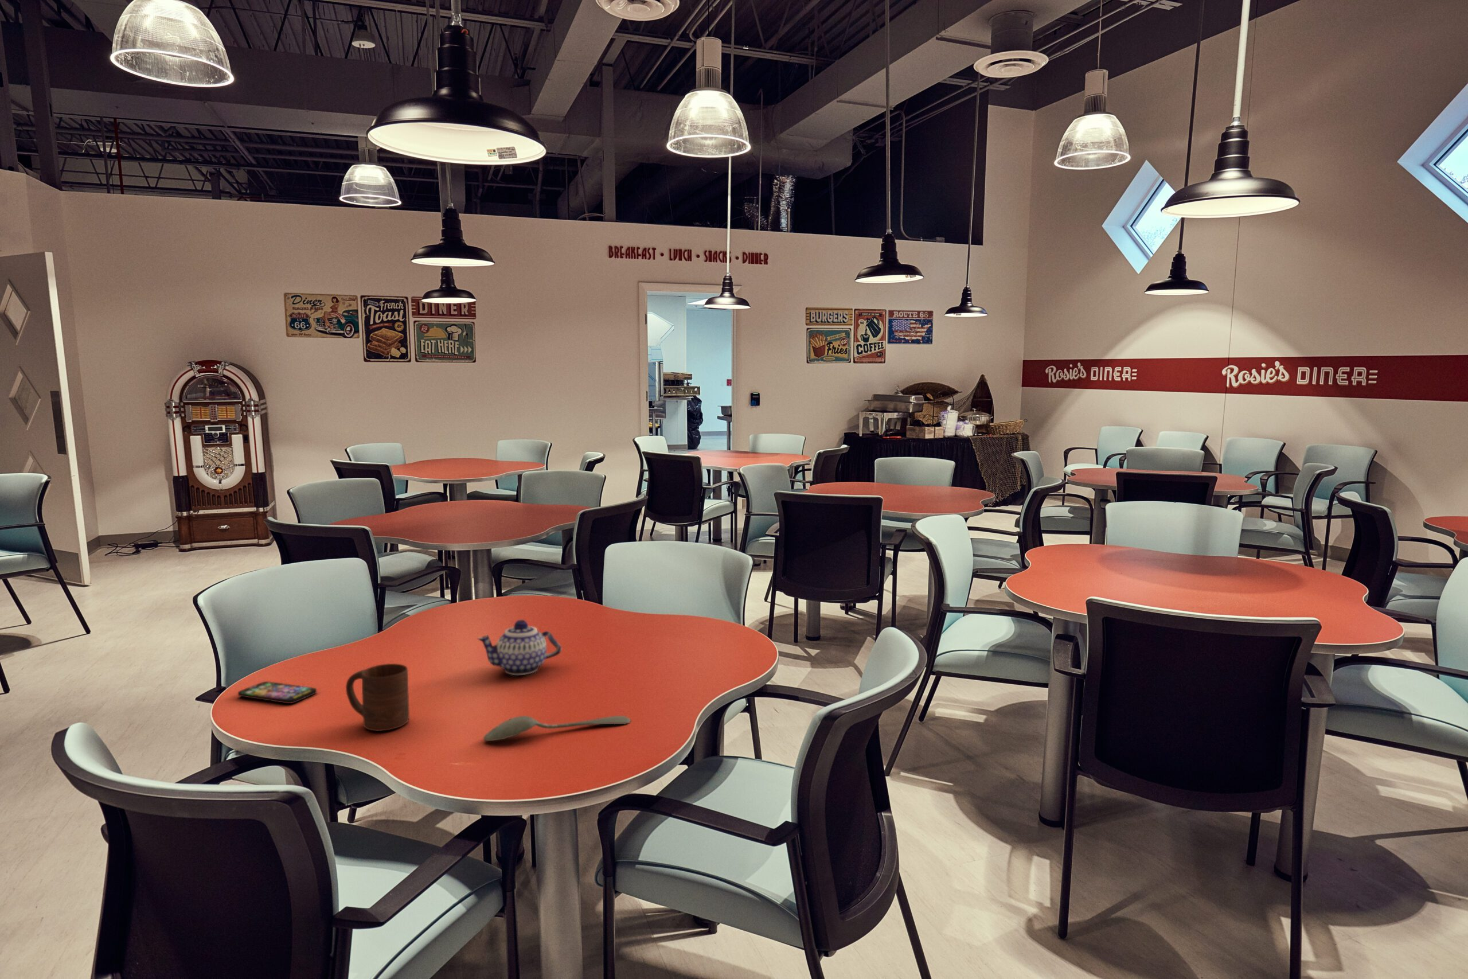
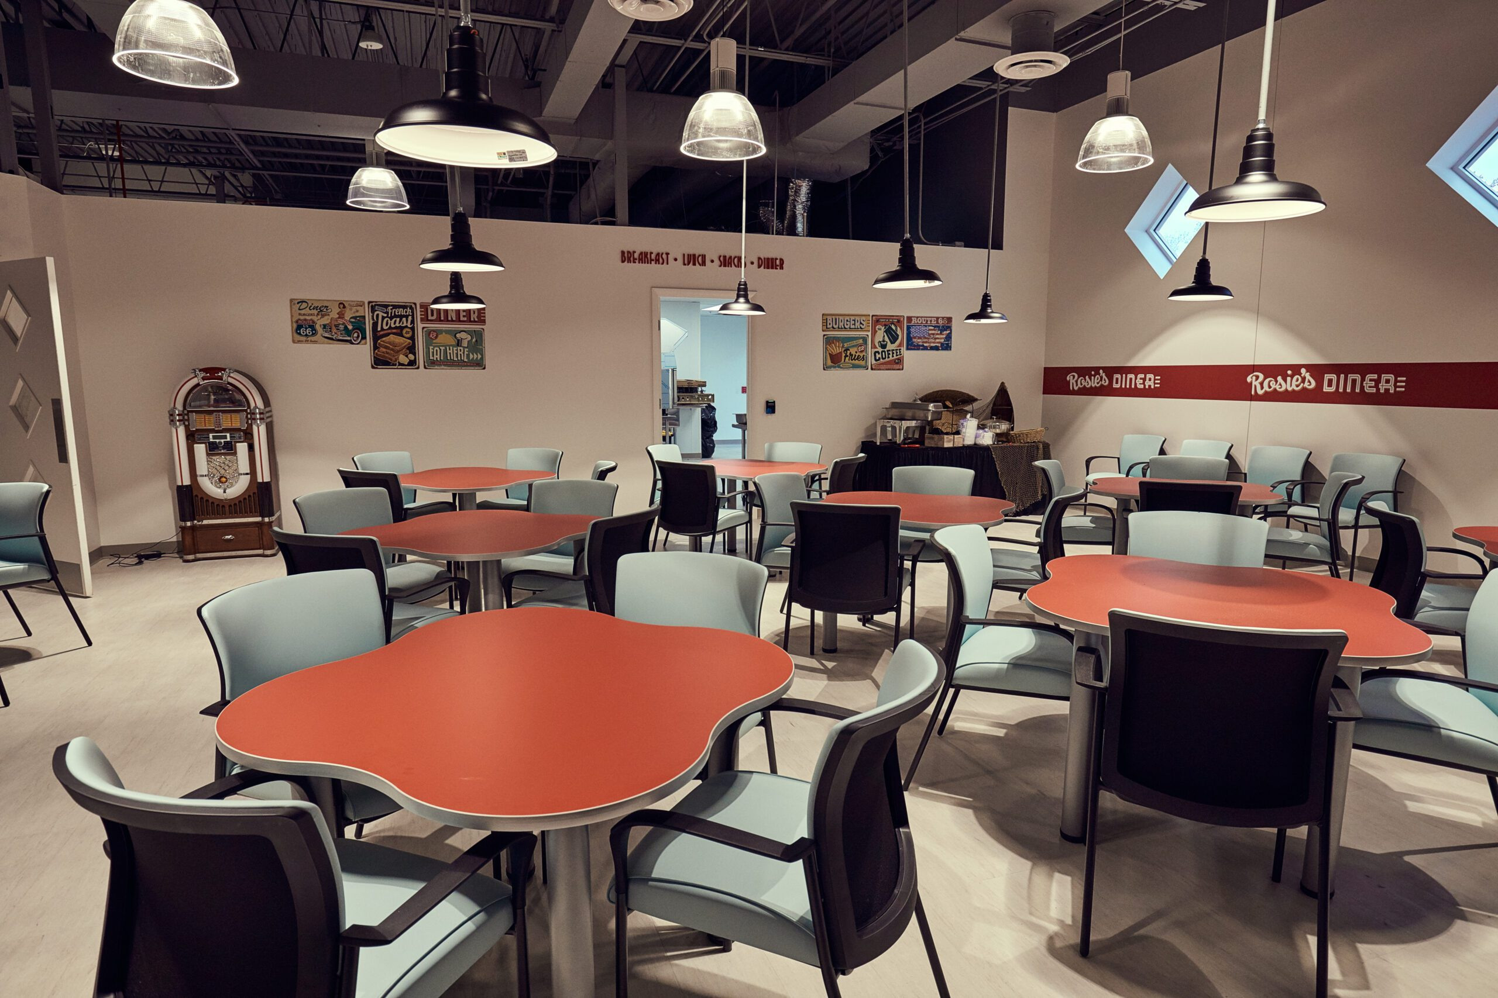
- cup [345,663,410,732]
- spoon [483,716,631,742]
- teapot [476,620,561,675]
- smartphone [237,681,317,705]
